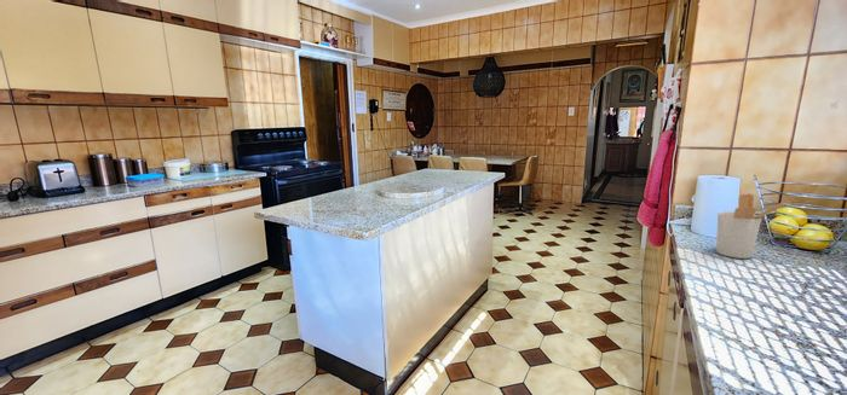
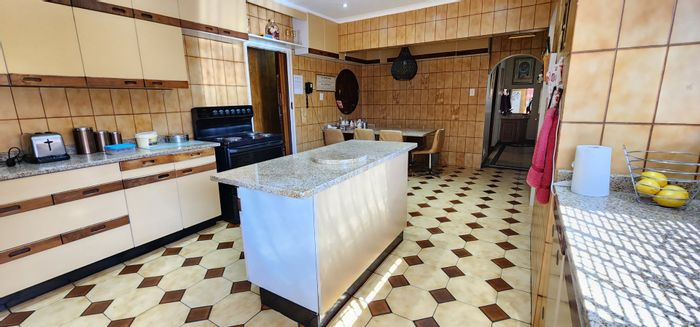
- utensil holder [715,192,789,260]
